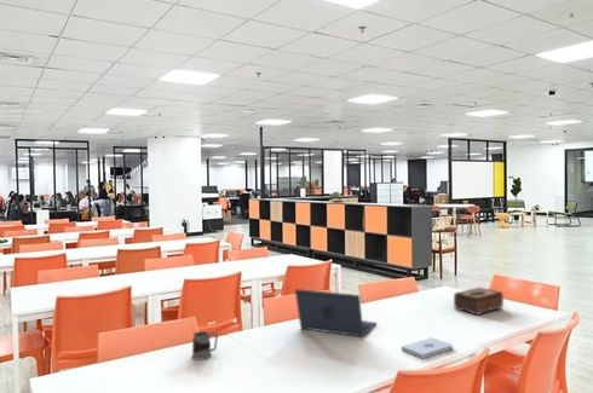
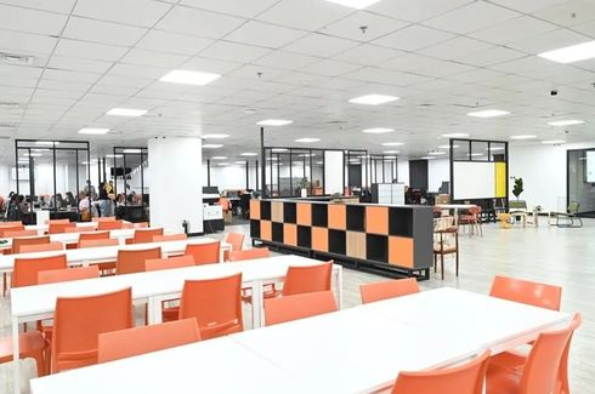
- mug [190,330,219,362]
- tissue box [453,287,505,317]
- laptop [294,288,378,337]
- notepad [401,336,454,359]
